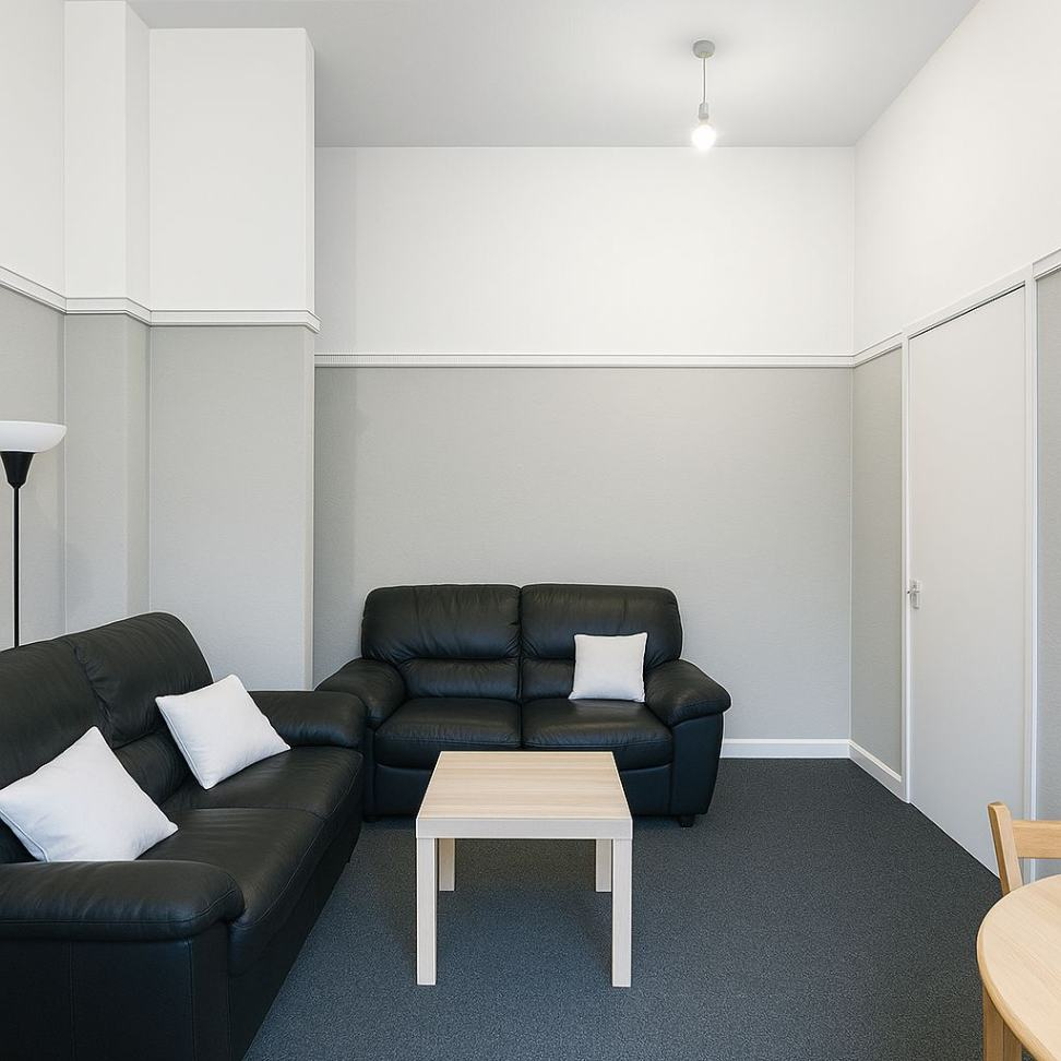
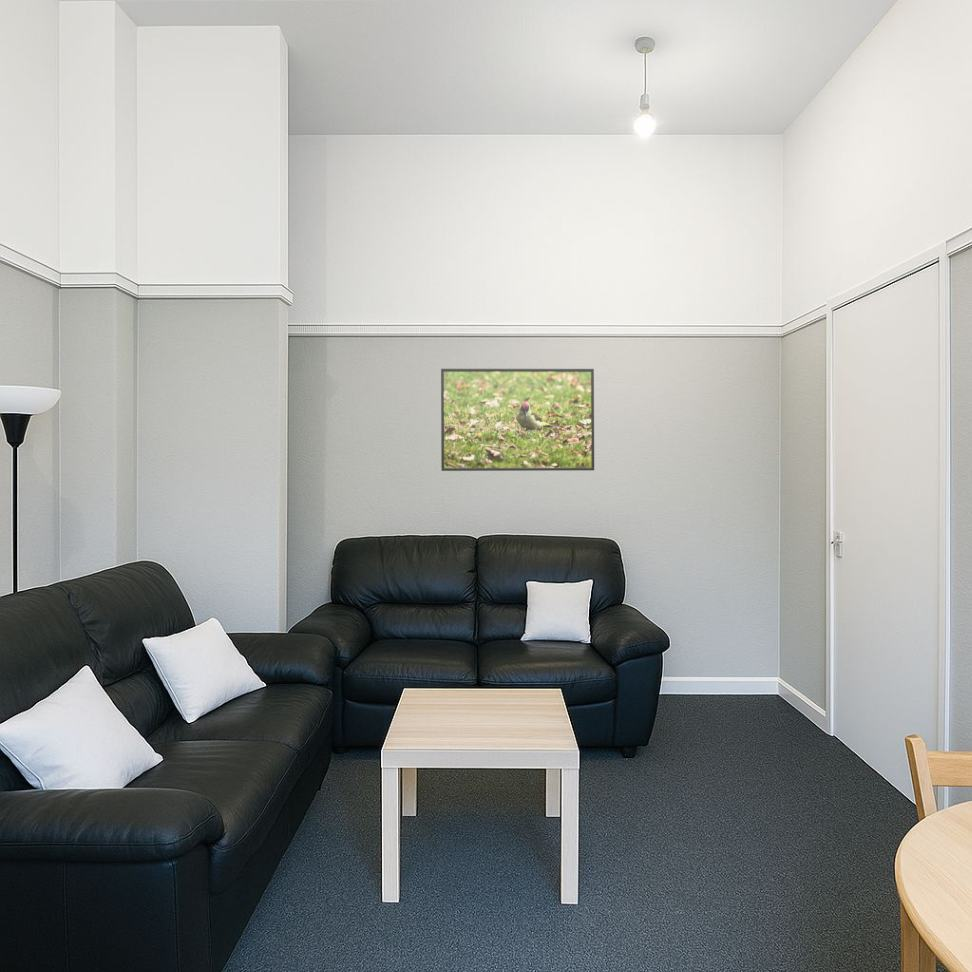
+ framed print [440,368,595,472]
